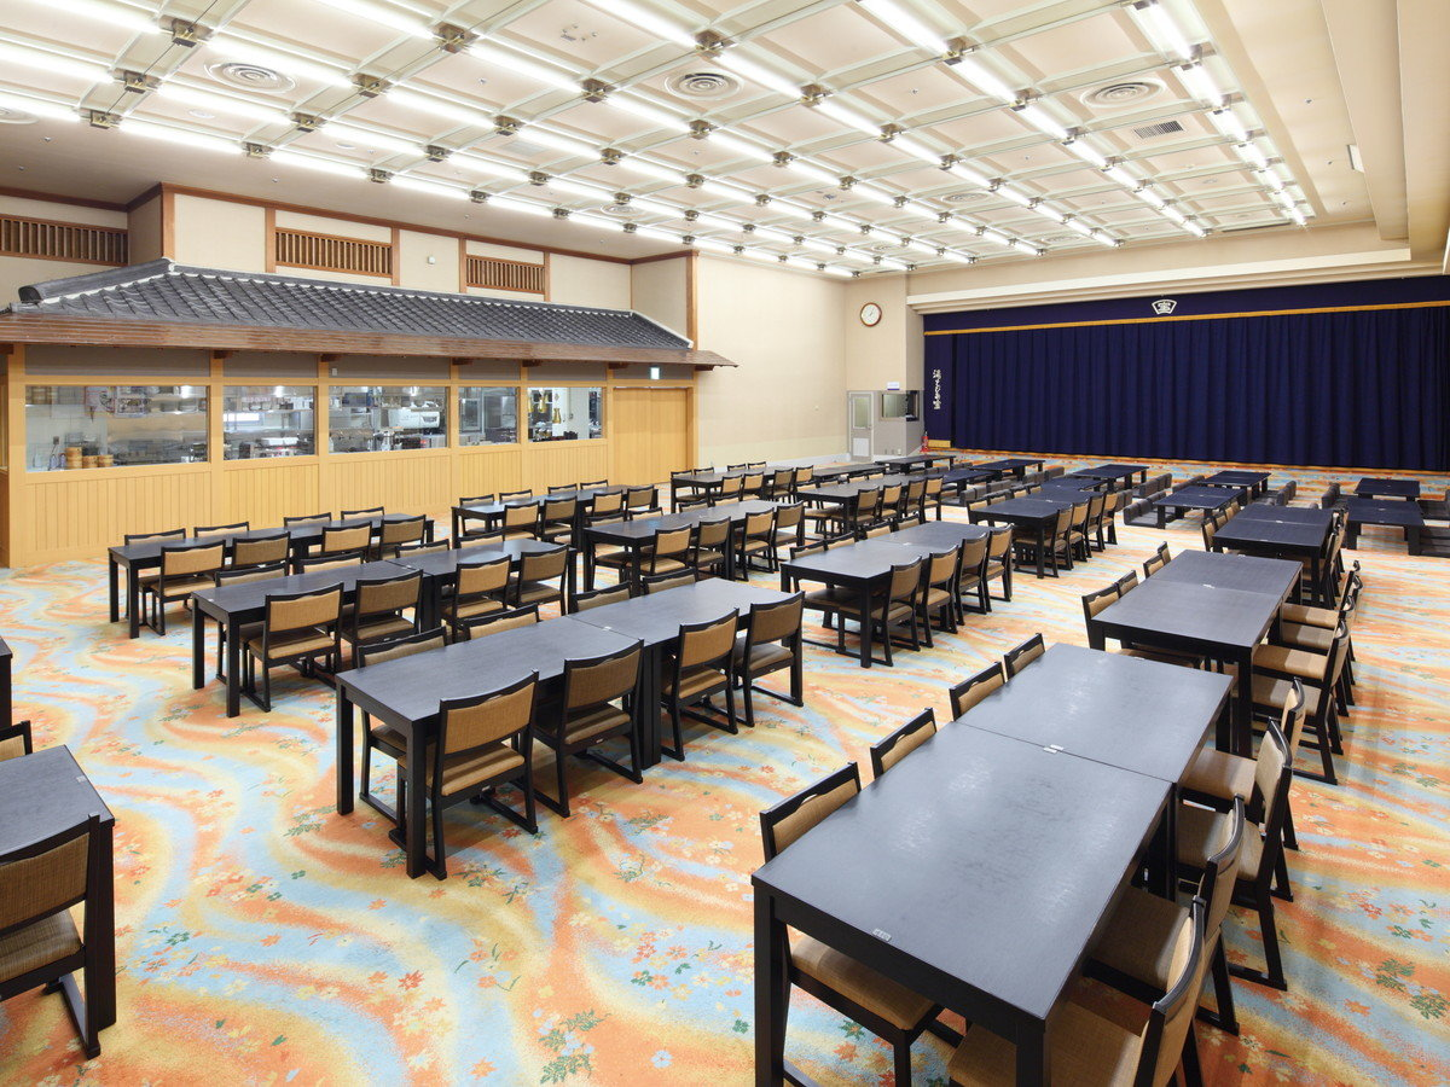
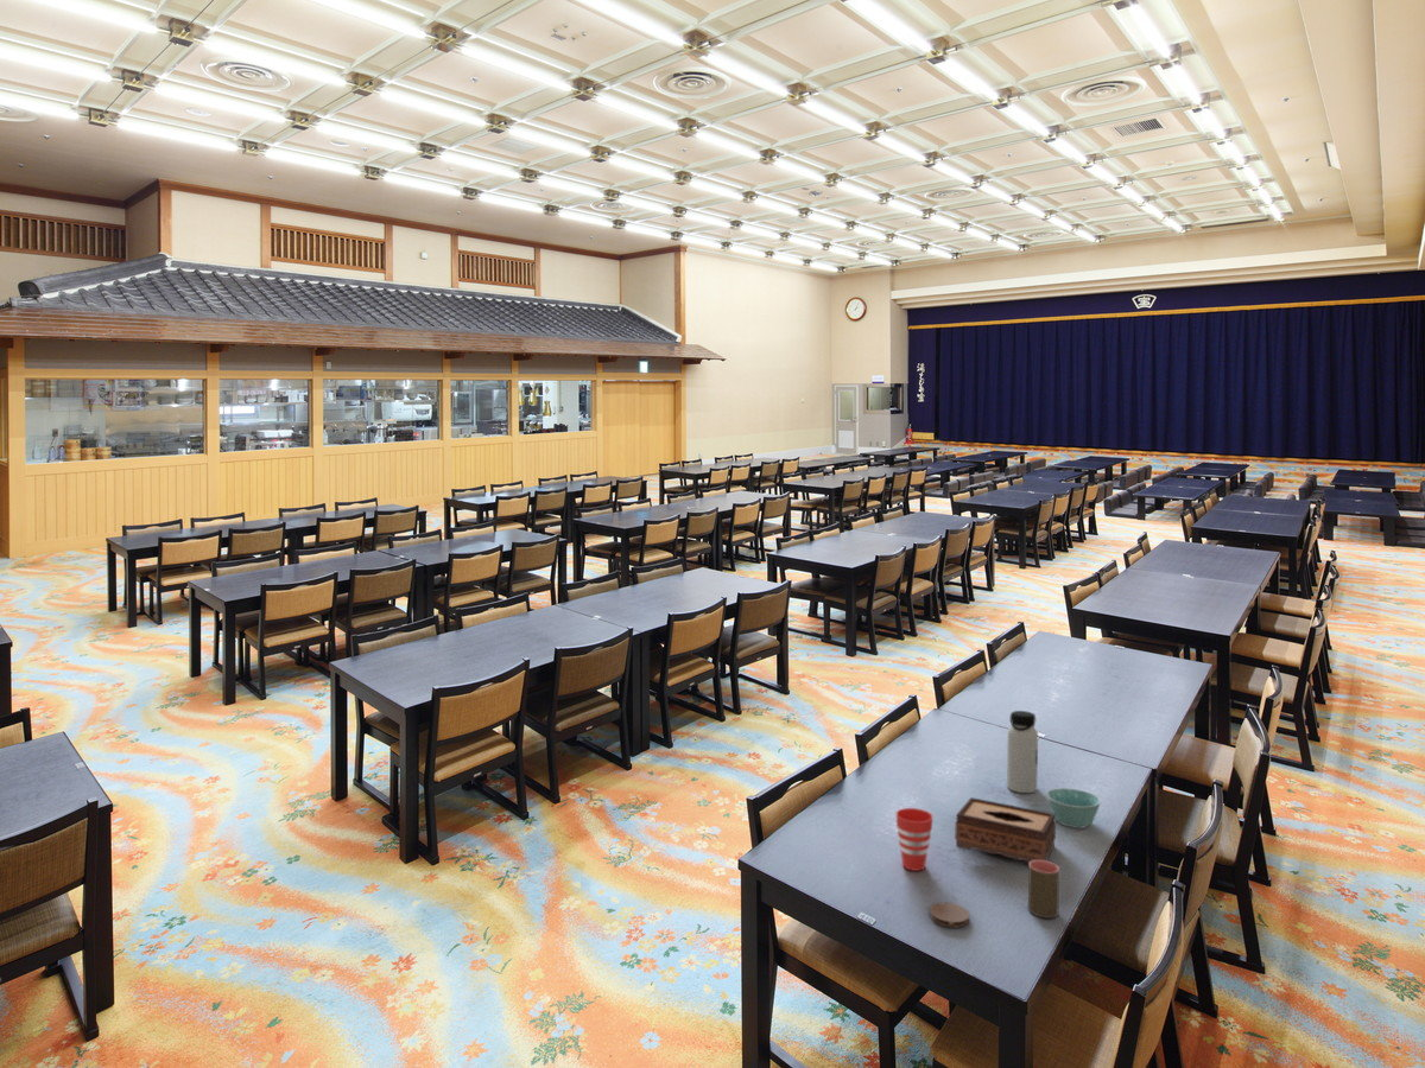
+ tissue box [954,796,1057,864]
+ cup [894,807,935,872]
+ coaster [929,902,970,928]
+ bowl [1045,787,1102,829]
+ water bottle [1006,710,1039,794]
+ cup [1027,860,1060,920]
